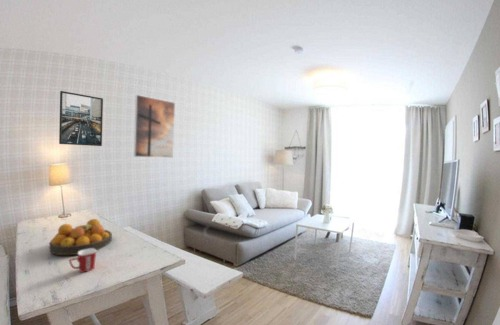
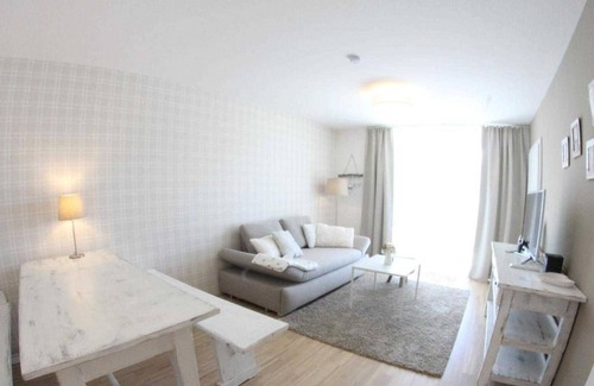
- mug [68,249,97,273]
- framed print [133,94,176,159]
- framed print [58,90,104,147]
- fruit bowl [48,218,113,256]
